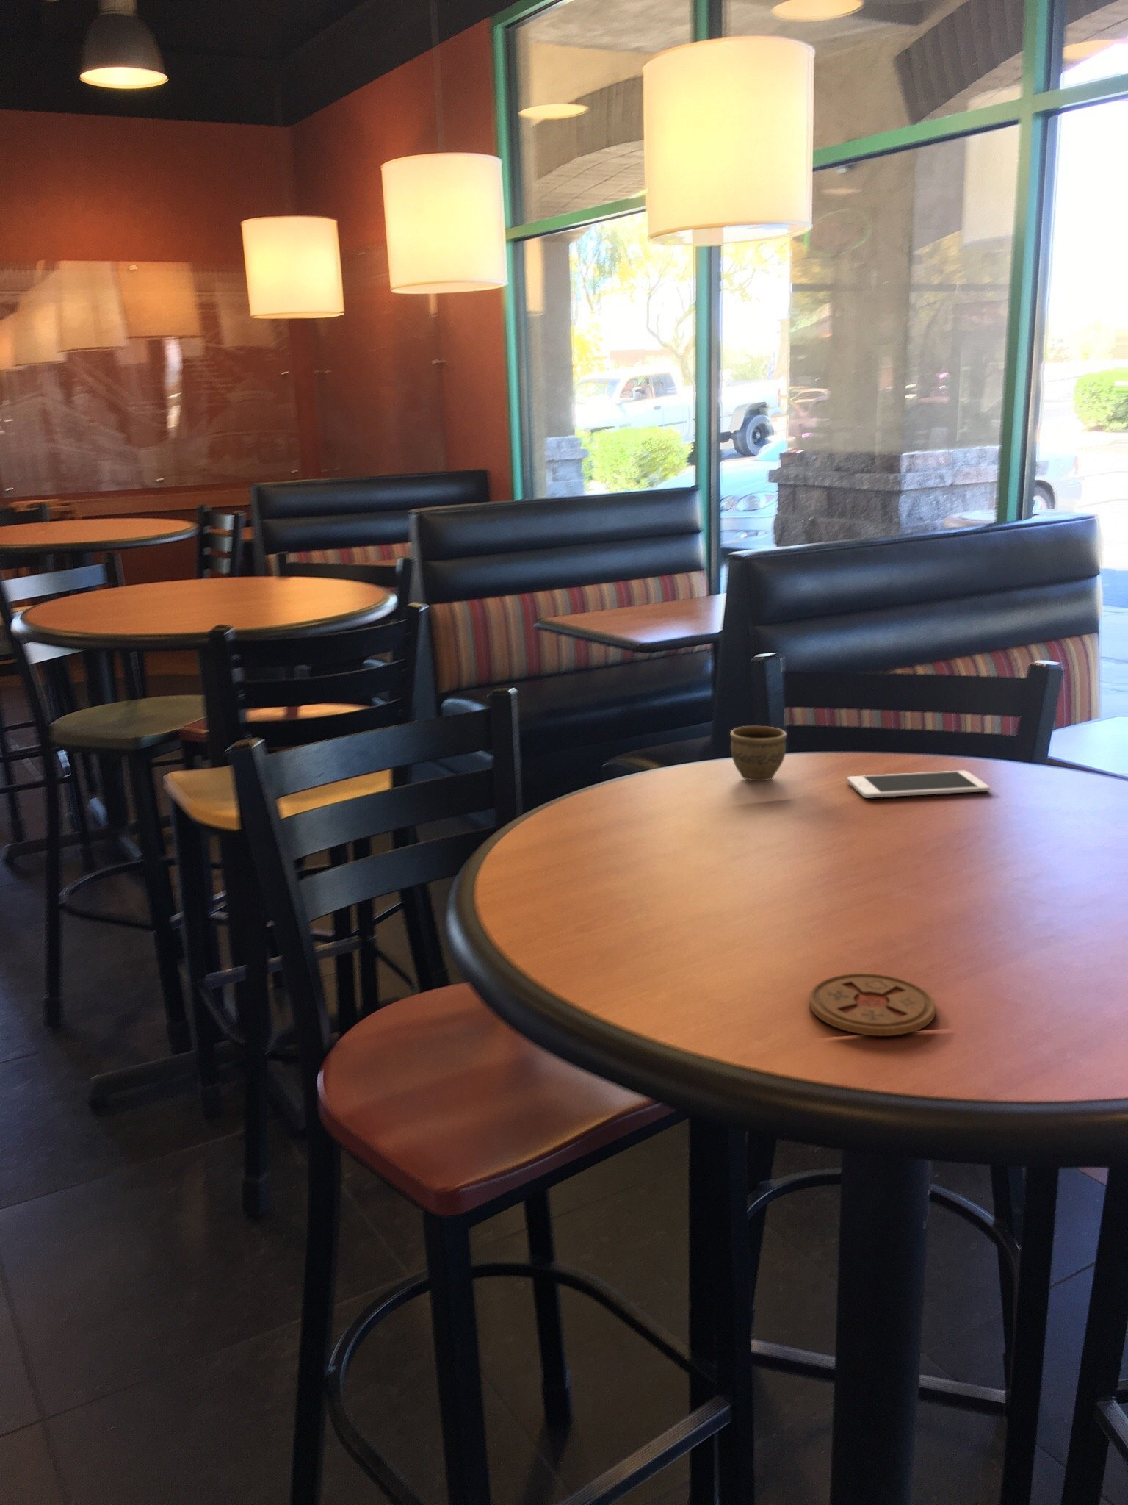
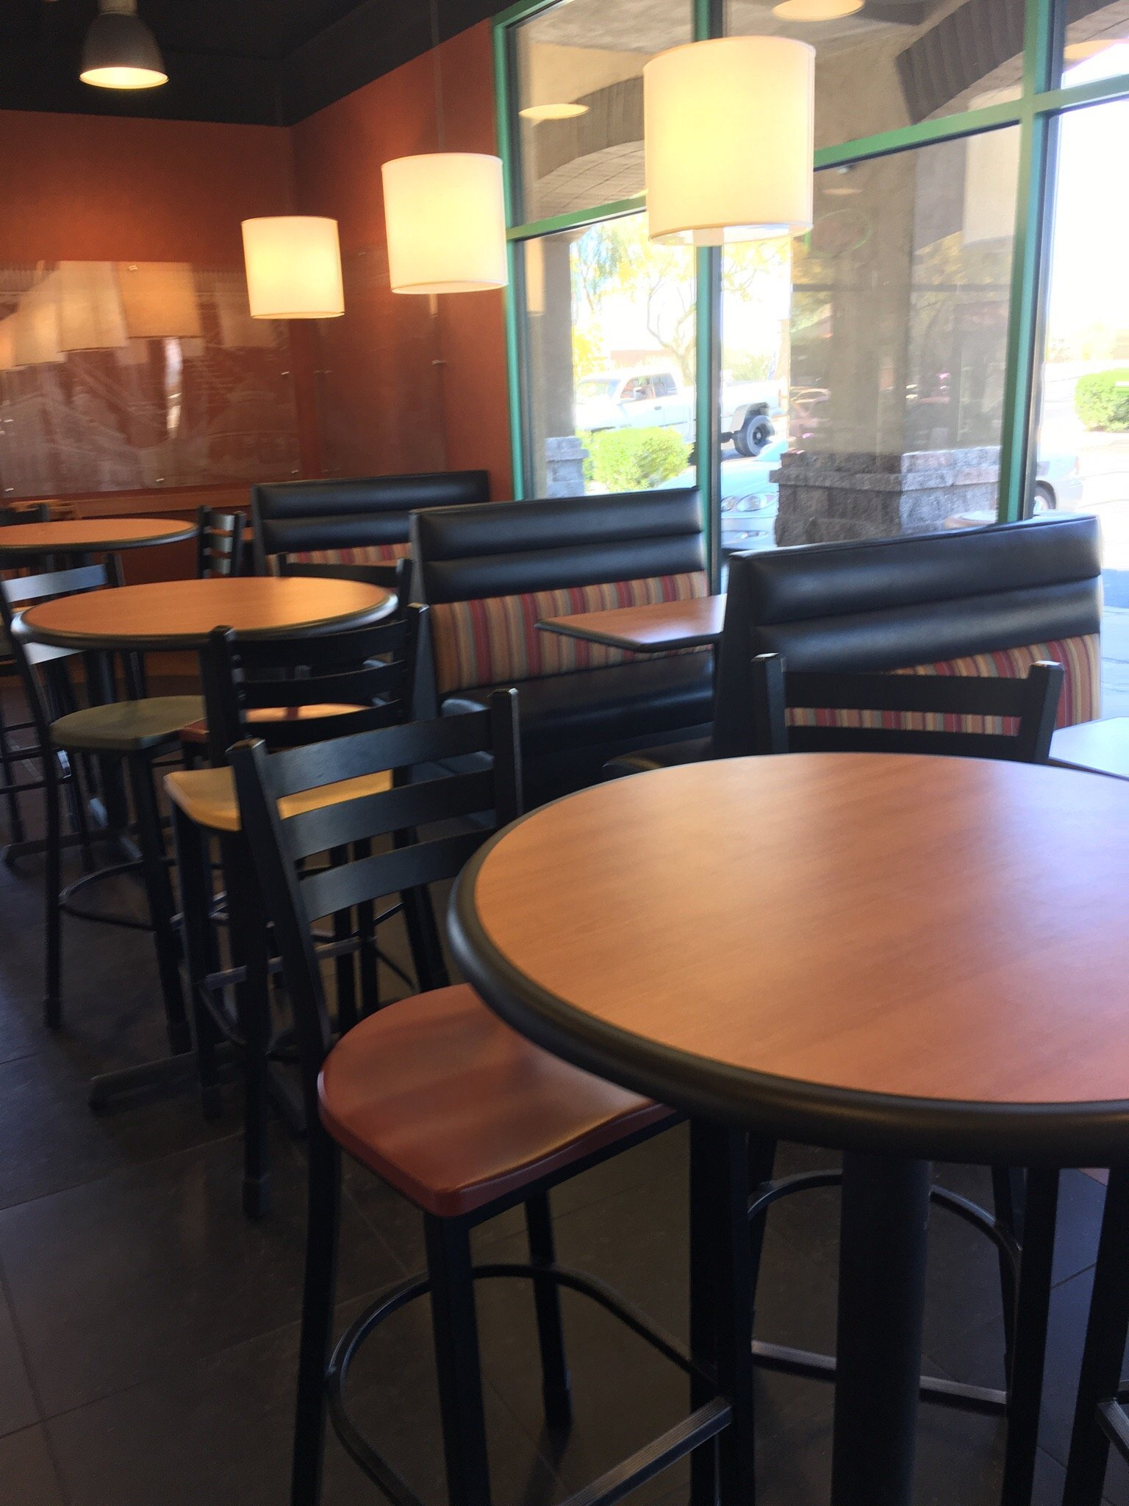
- cell phone [847,770,991,799]
- cup [729,725,787,782]
- coaster [808,972,936,1037]
